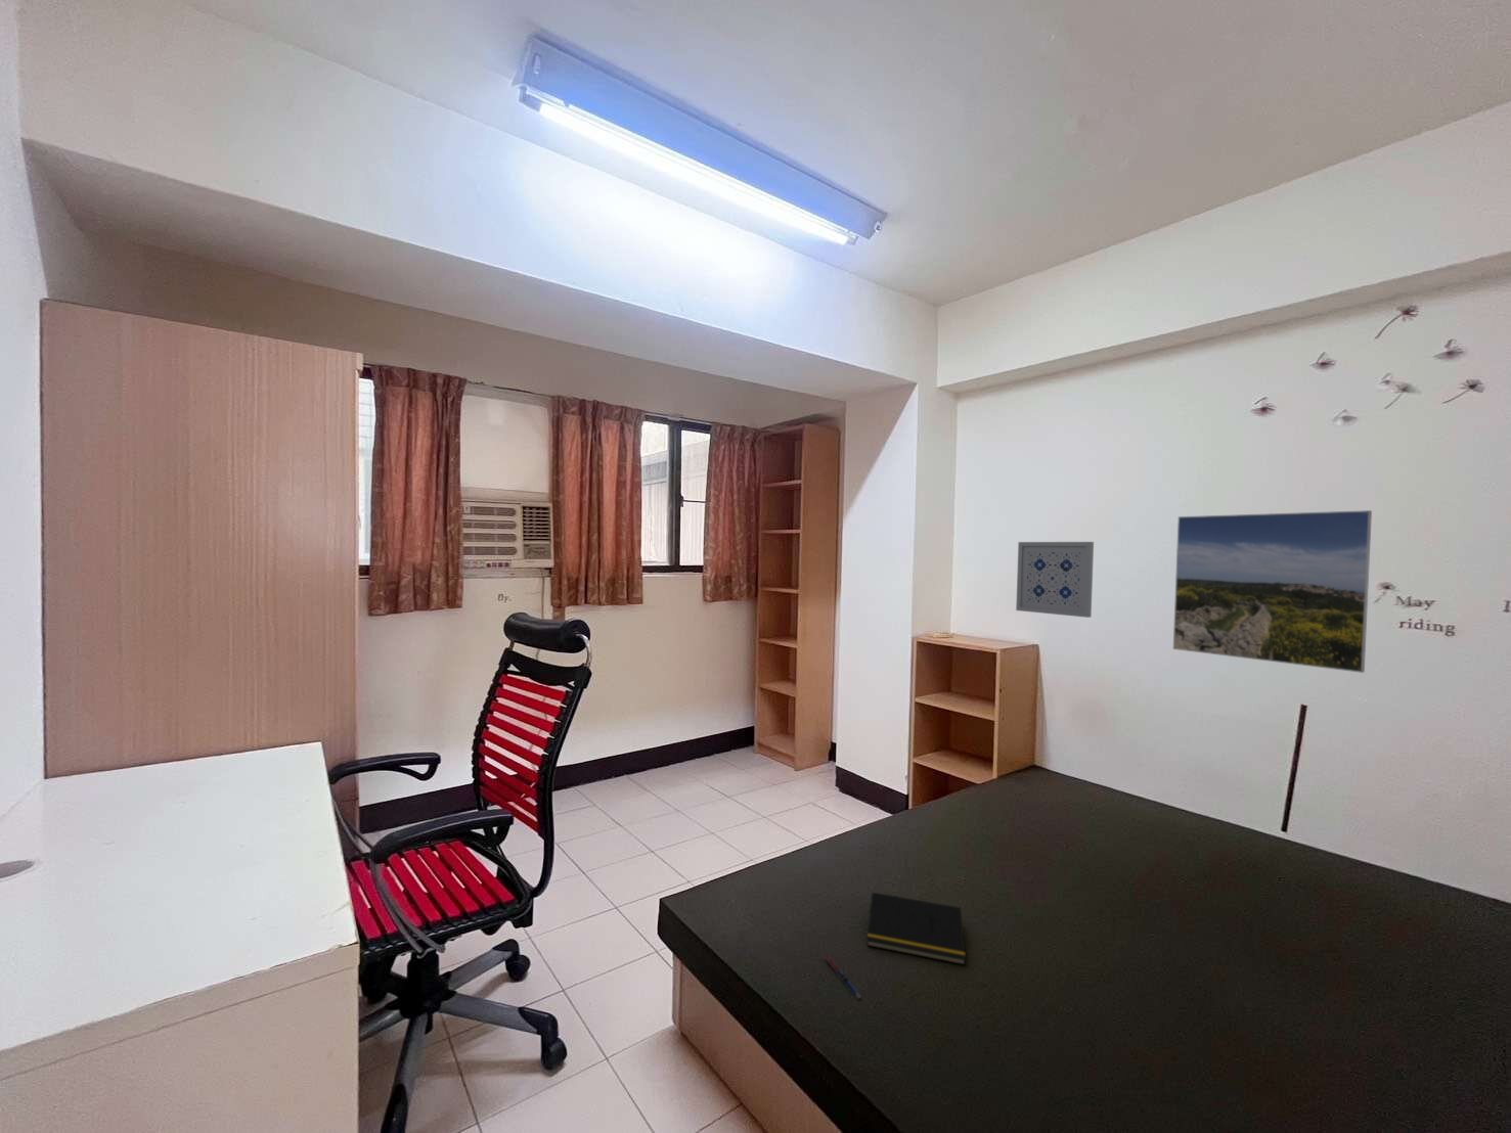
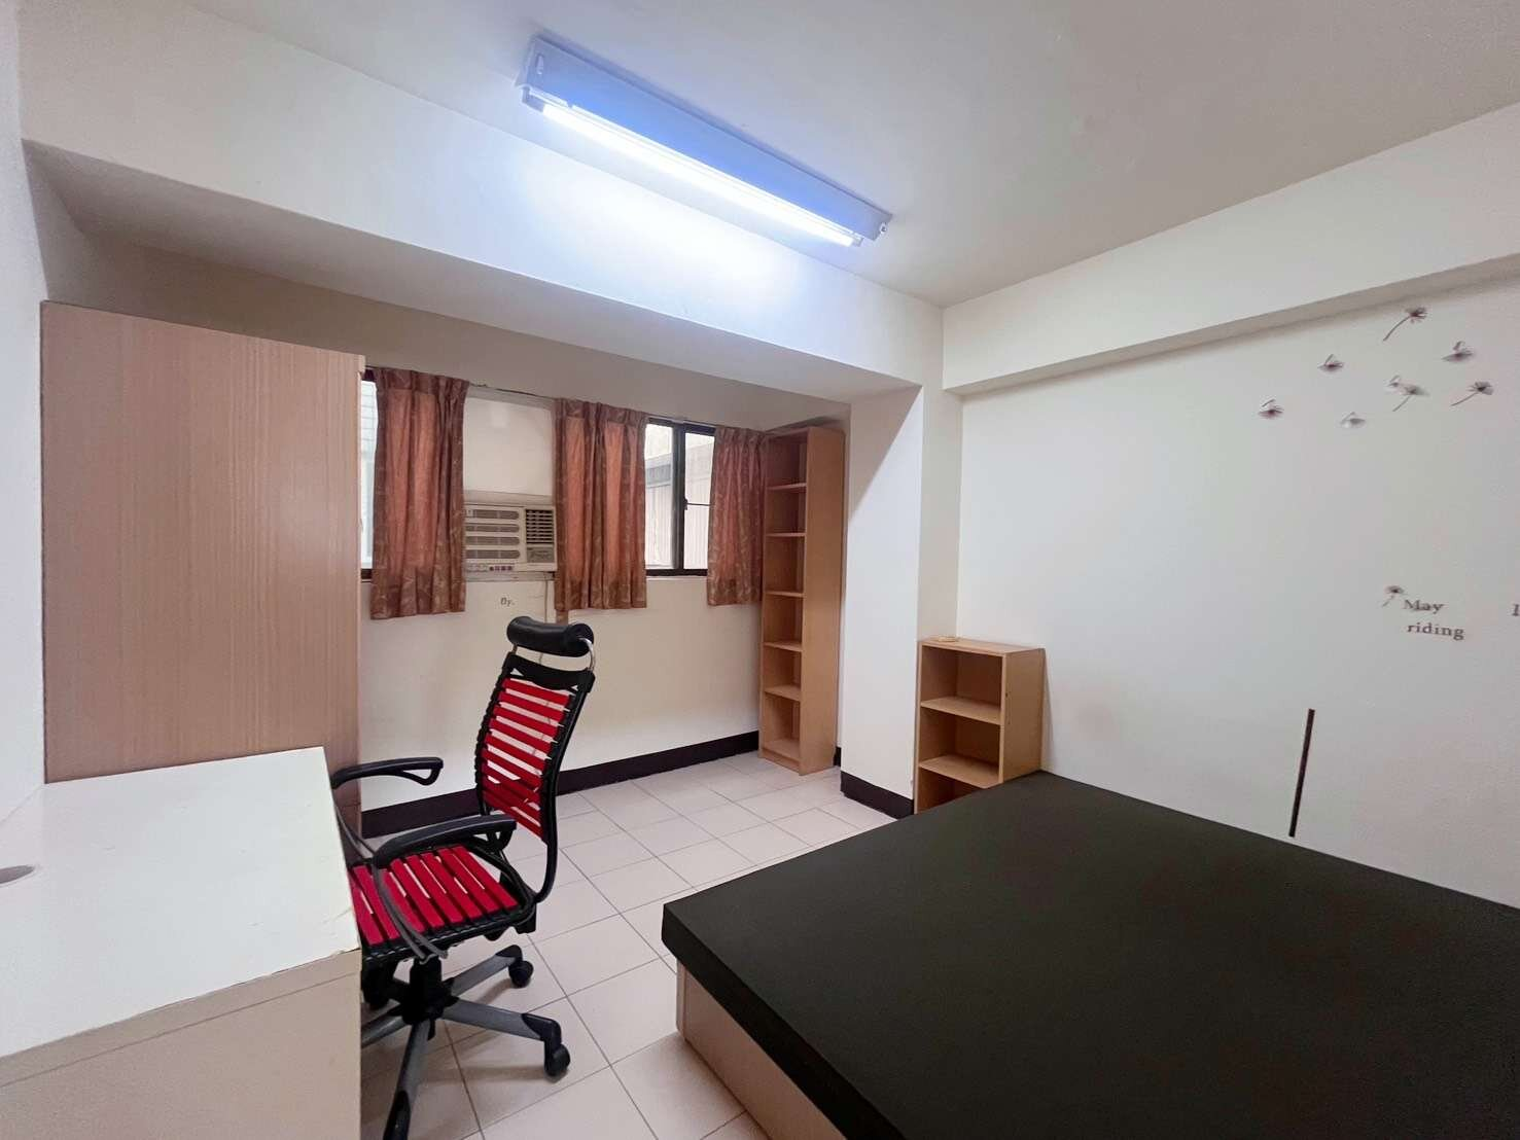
- notepad [867,891,967,966]
- pen [824,953,863,1001]
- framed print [1173,509,1373,674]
- wall art [1014,542,1094,619]
